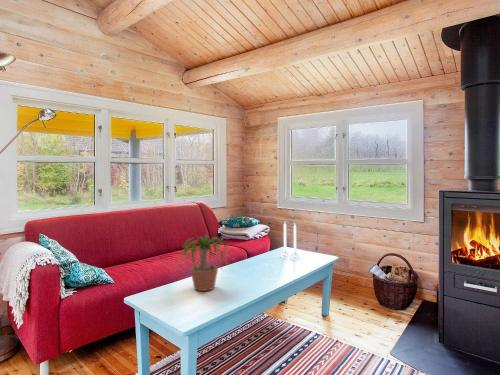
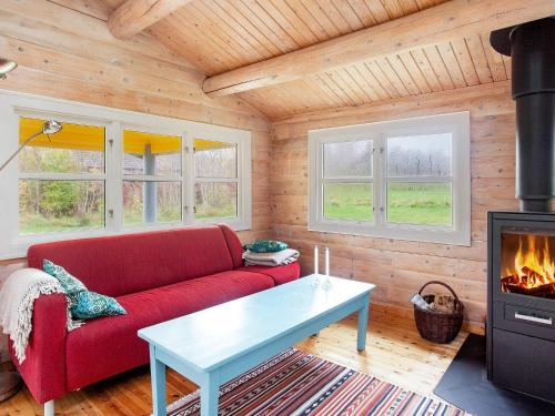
- potted plant [178,234,236,292]
